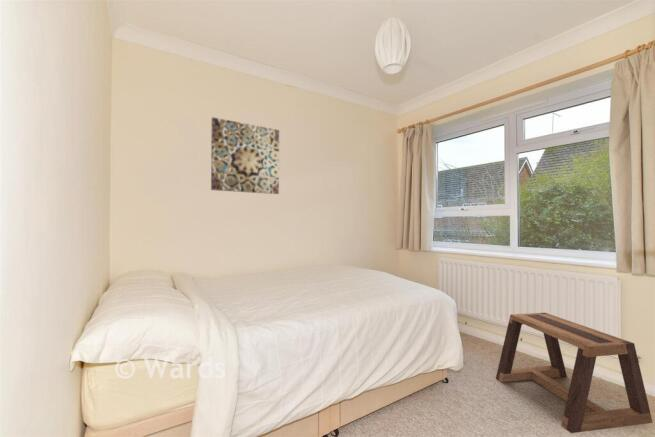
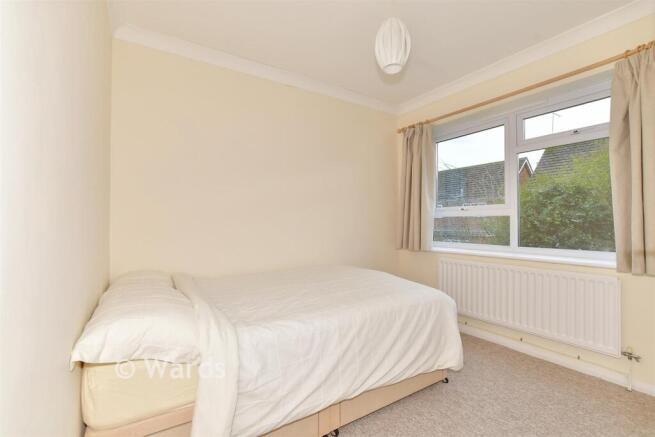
- stool [495,312,654,434]
- wall art [210,116,280,195]
